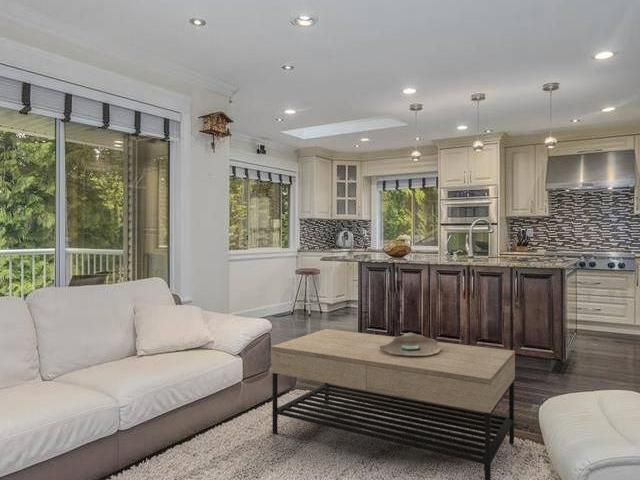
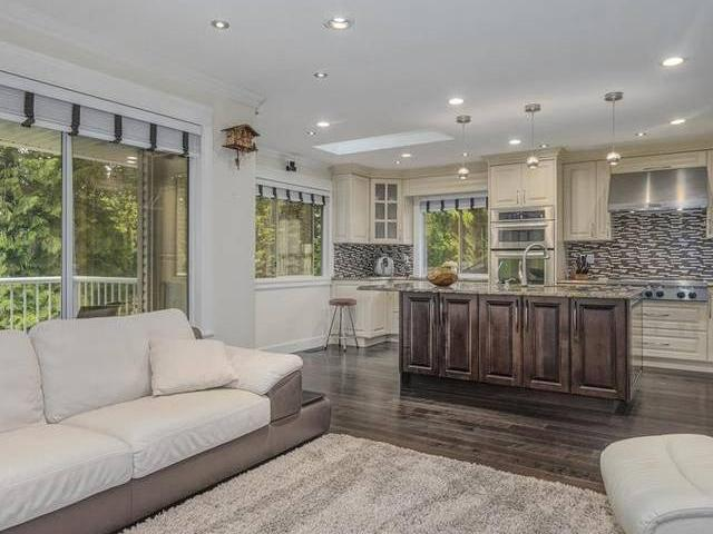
- coffee table [270,328,516,480]
- decorative bowl [380,332,442,355]
